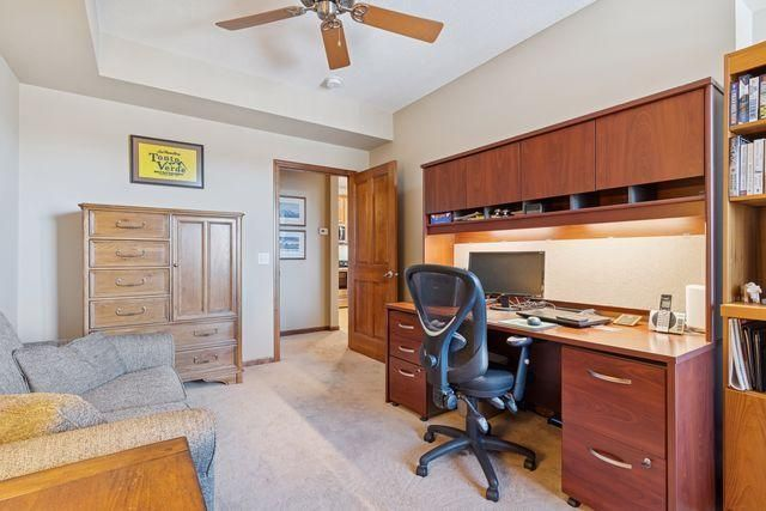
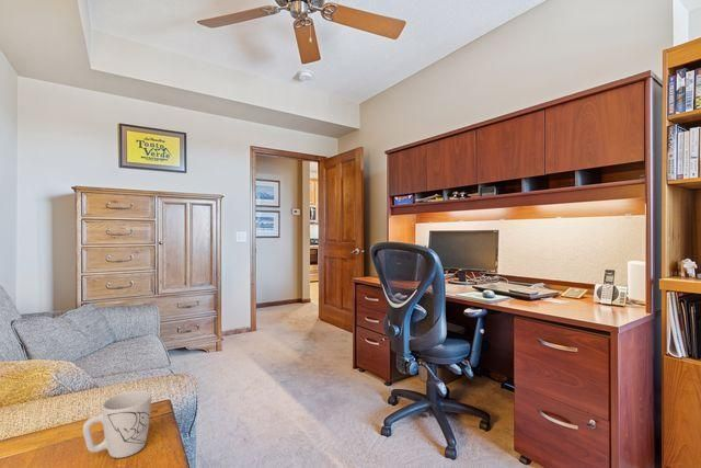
+ mug [82,389,152,459]
